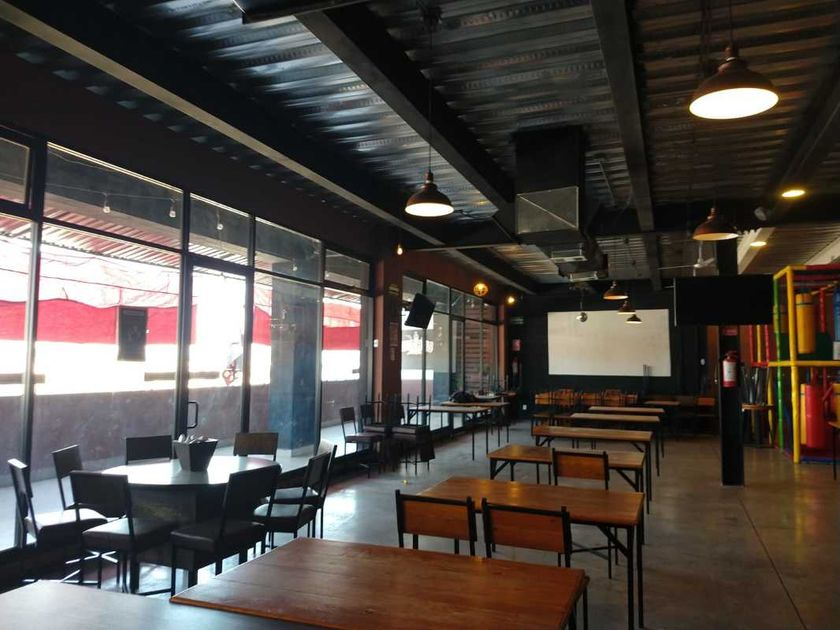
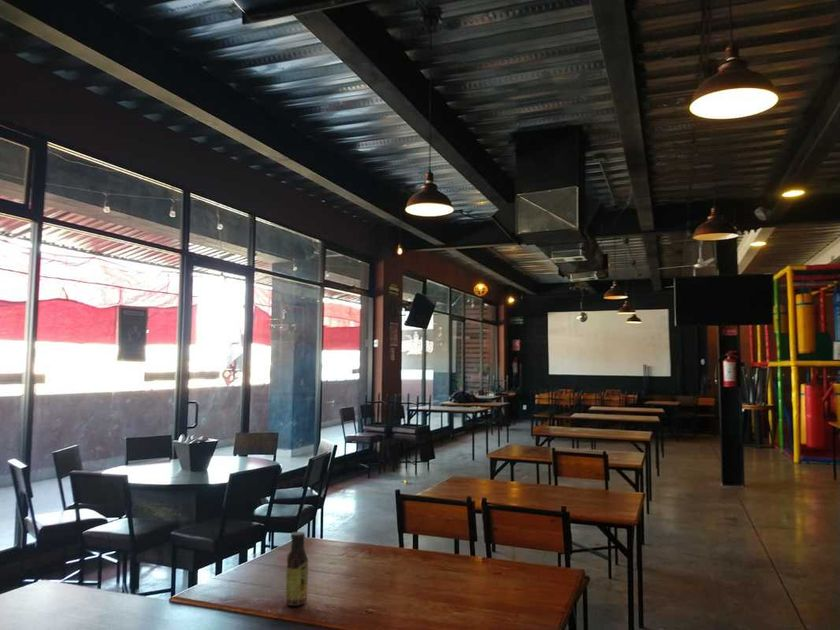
+ sauce bottle [285,531,309,607]
